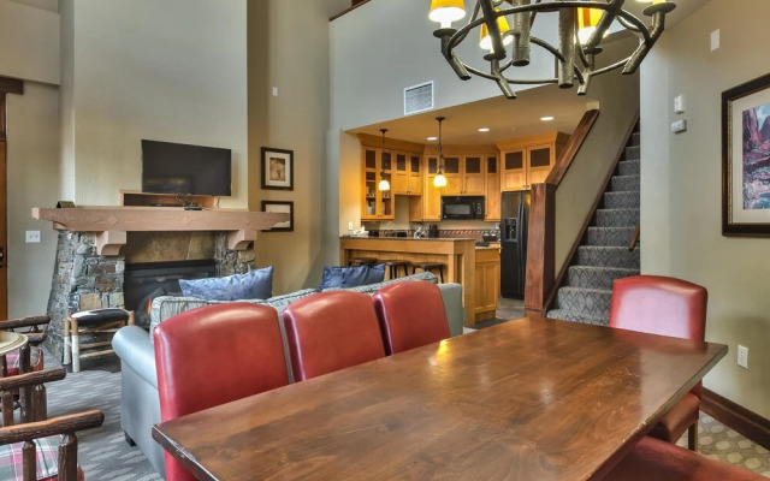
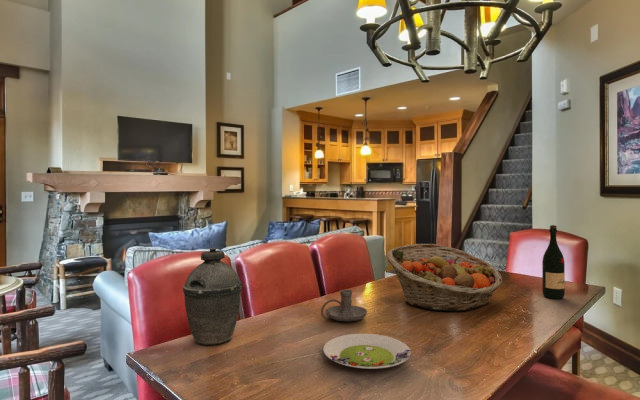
+ wine bottle [541,224,566,300]
+ salad plate [322,333,412,370]
+ fruit basket [386,243,503,312]
+ candle holder [320,289,368,322]
+ kettle [182,246,243,346]
